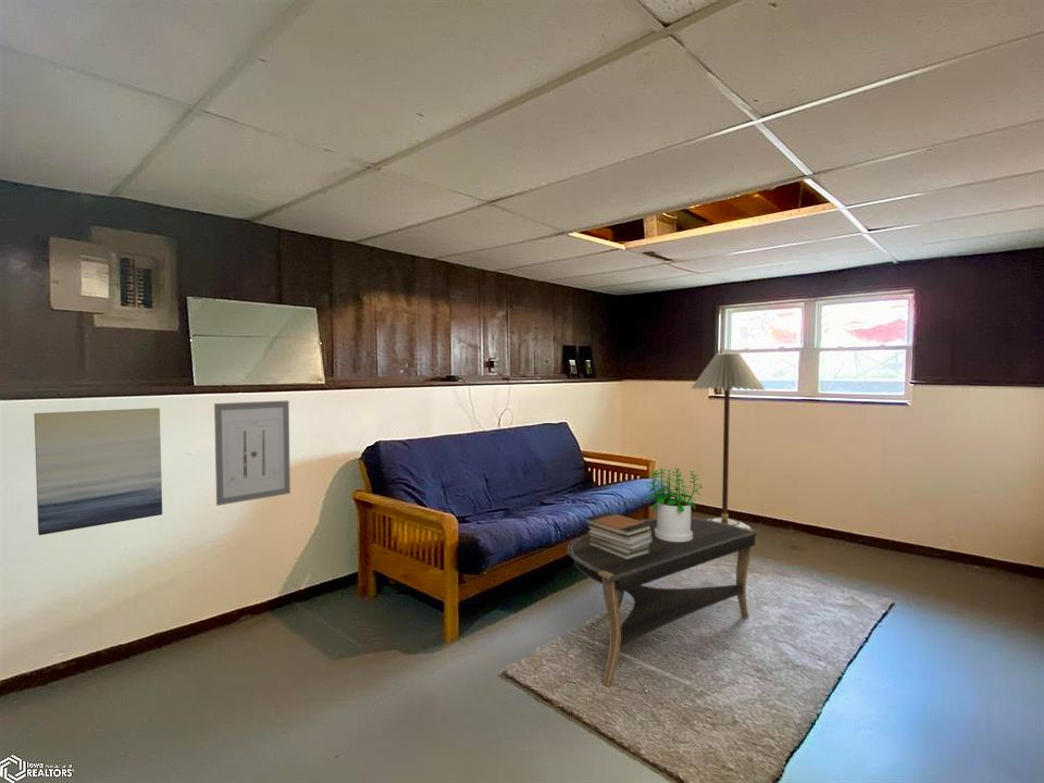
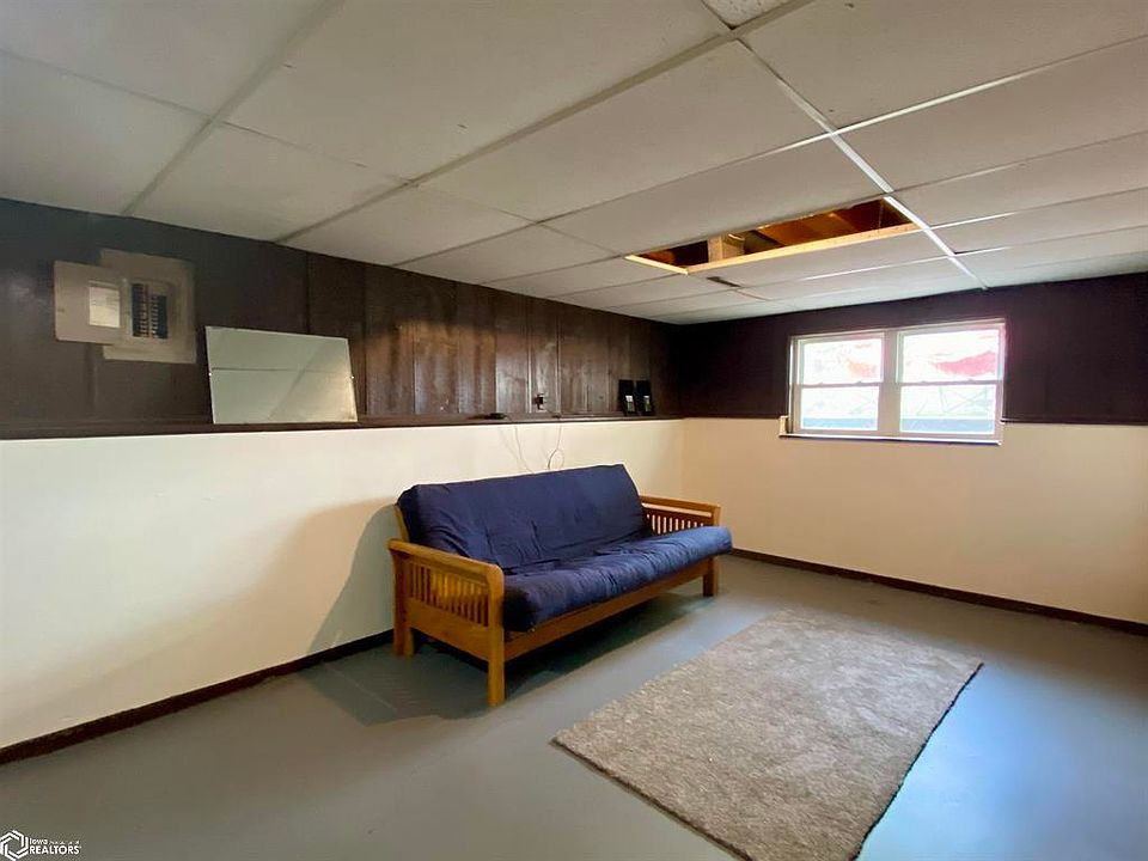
- wall art [213,399,291,507]
- potted plant [645,467,704,542]
- floor lamp [689,352,766,530]
- coffee table [567,517,759,687]
- wall art [33,407,163,536]
- book stack [584,511,652,560]
